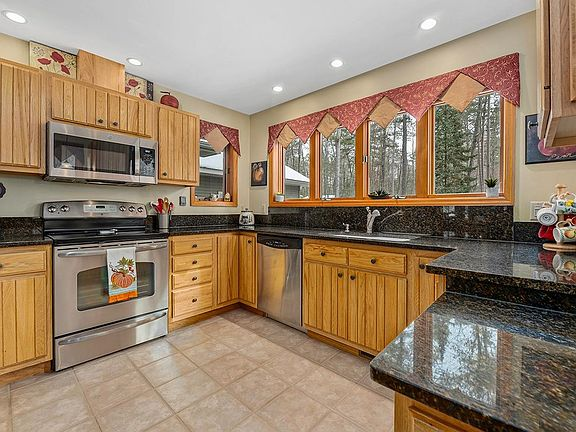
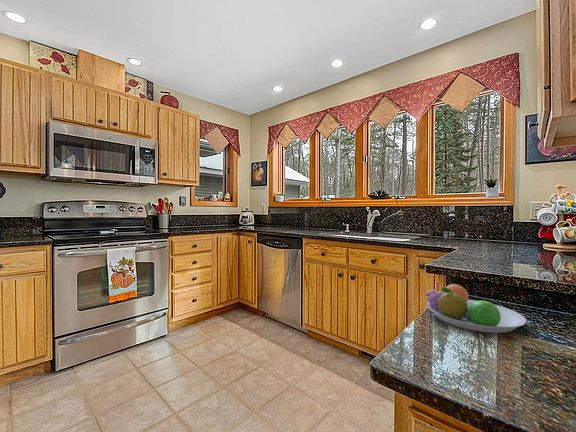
+ fruit bowl [425,282,527,334]
